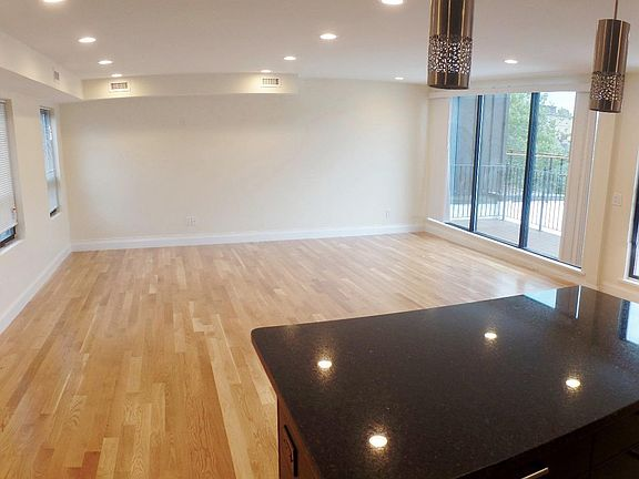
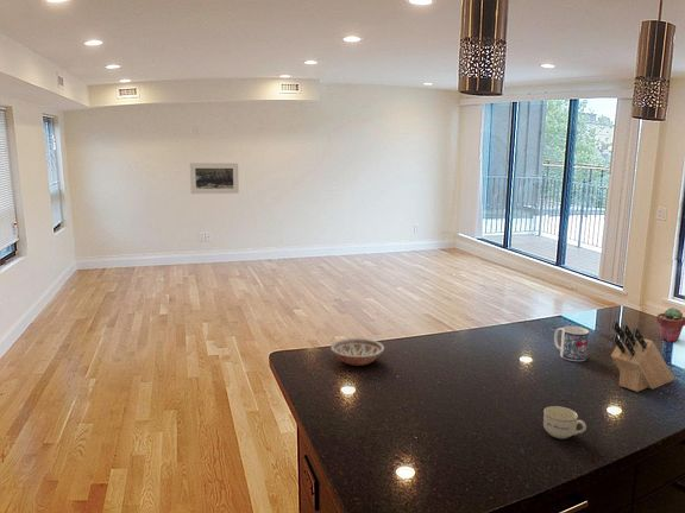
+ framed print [189,162,240,195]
+ cup [542,405,587,439]
+ potted succulent [655,306,685,343]
+ knife block [610,321,675,393]
+ bowl [329,337,385,367]
+ mug [553,325,590,362]
